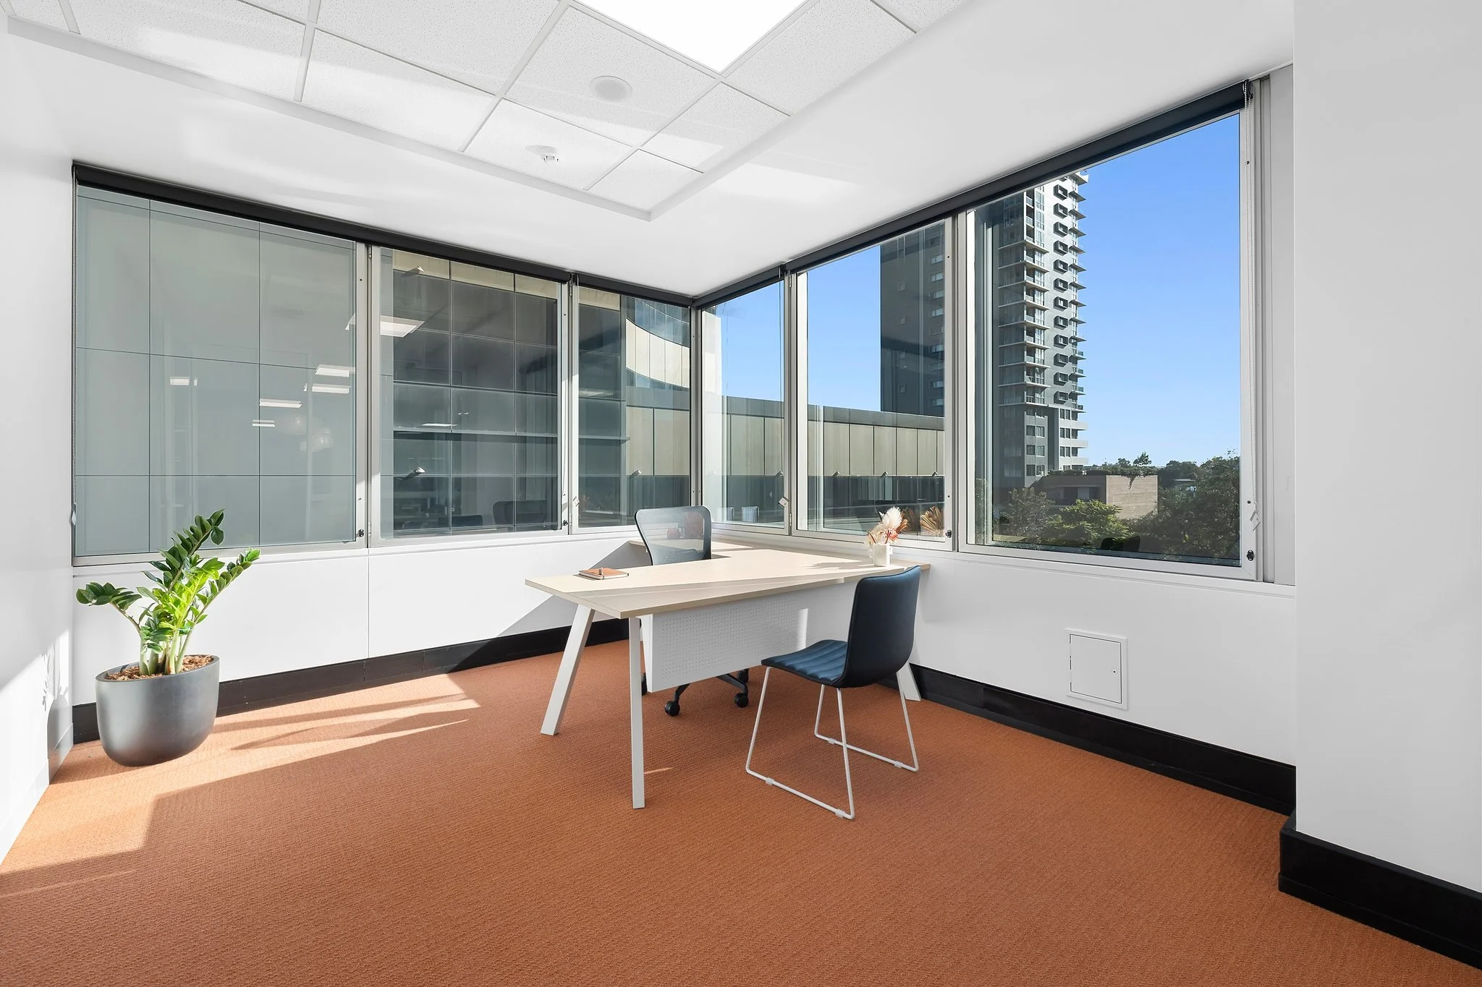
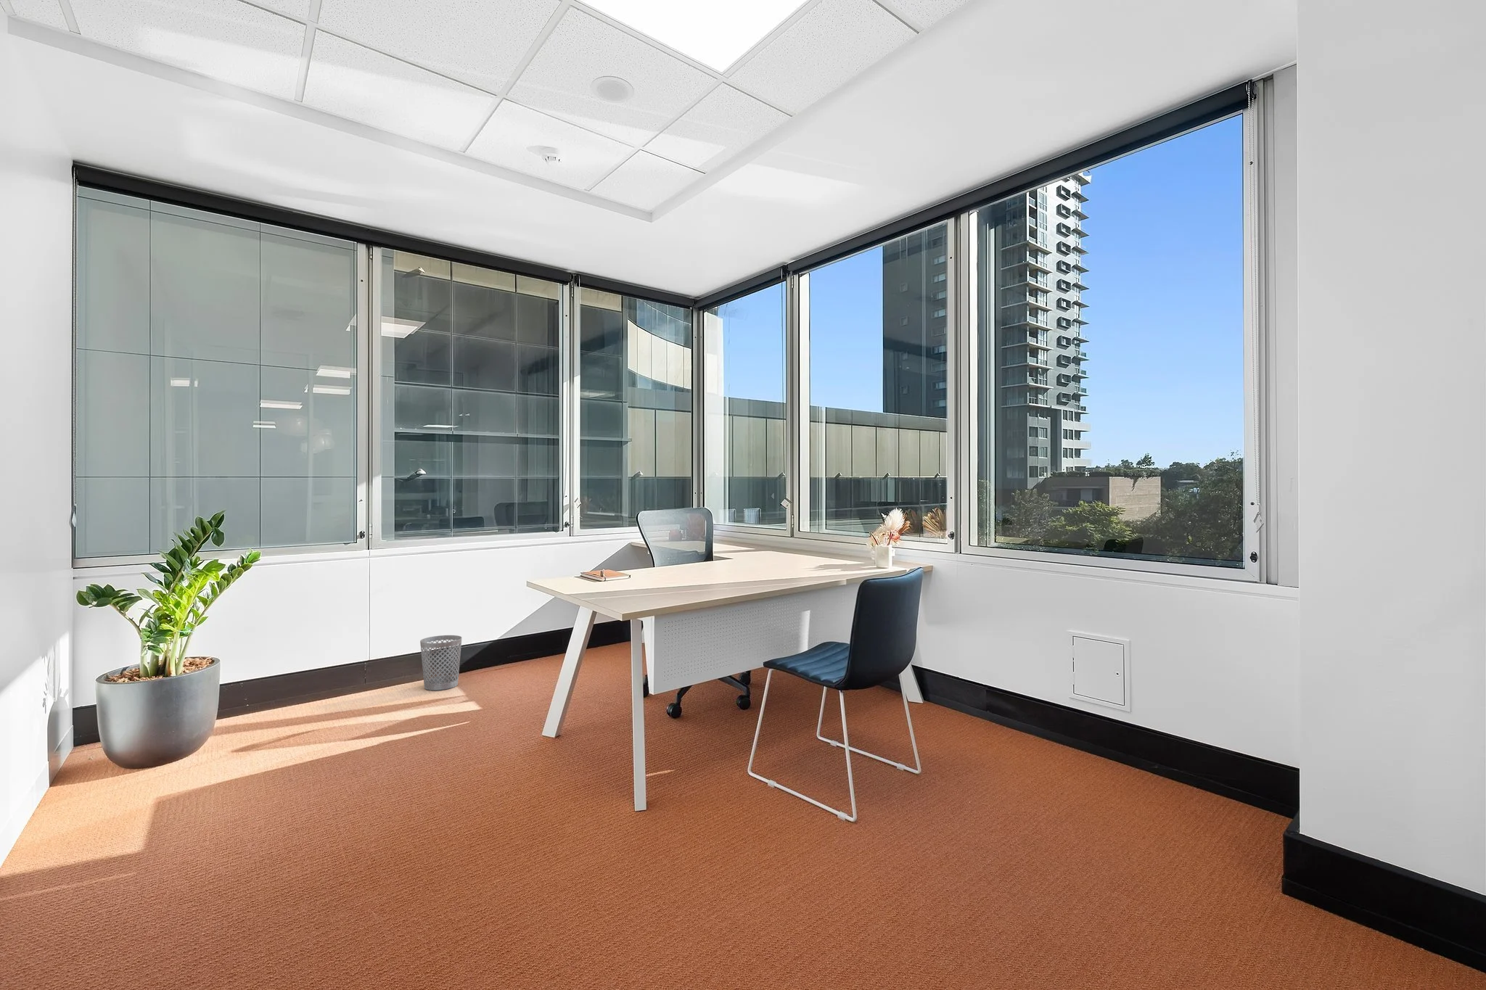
+ wastebasket [420,634,462,692]
